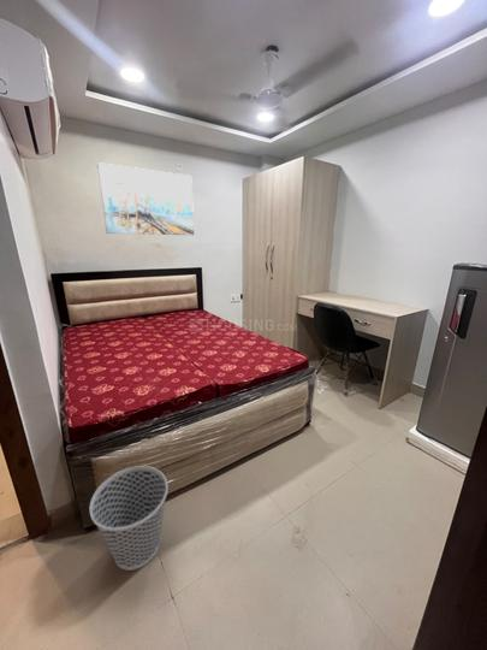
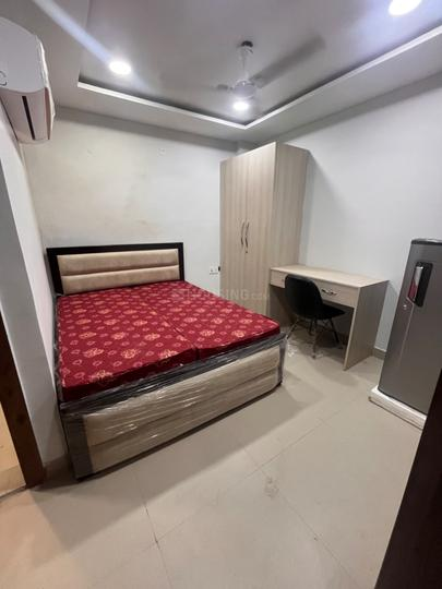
- wastebasket [89,465,168,572]
- wall art [96,161,195,236]
